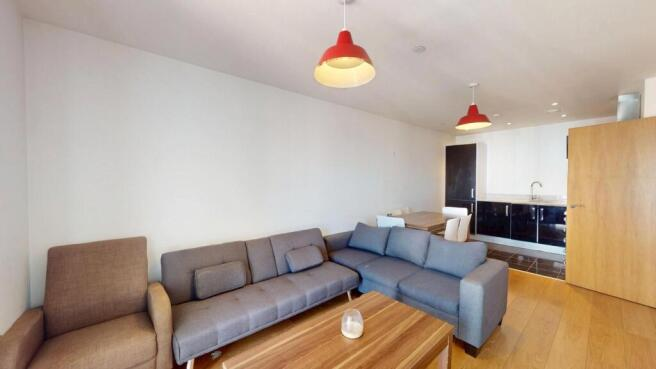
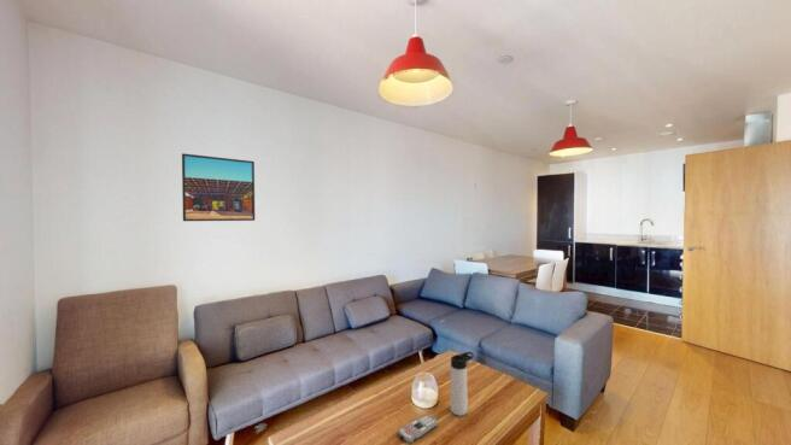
+ remote control [397,414,439,445]
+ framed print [181,152,256,222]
+ thermos bottle [450,351,475,417]
